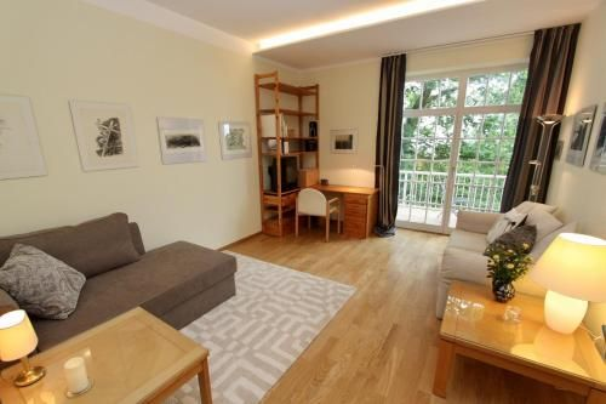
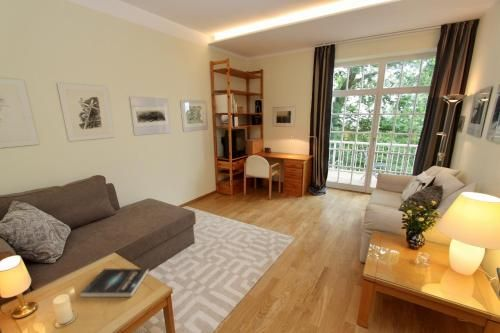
+ book [79,268,150,298]
